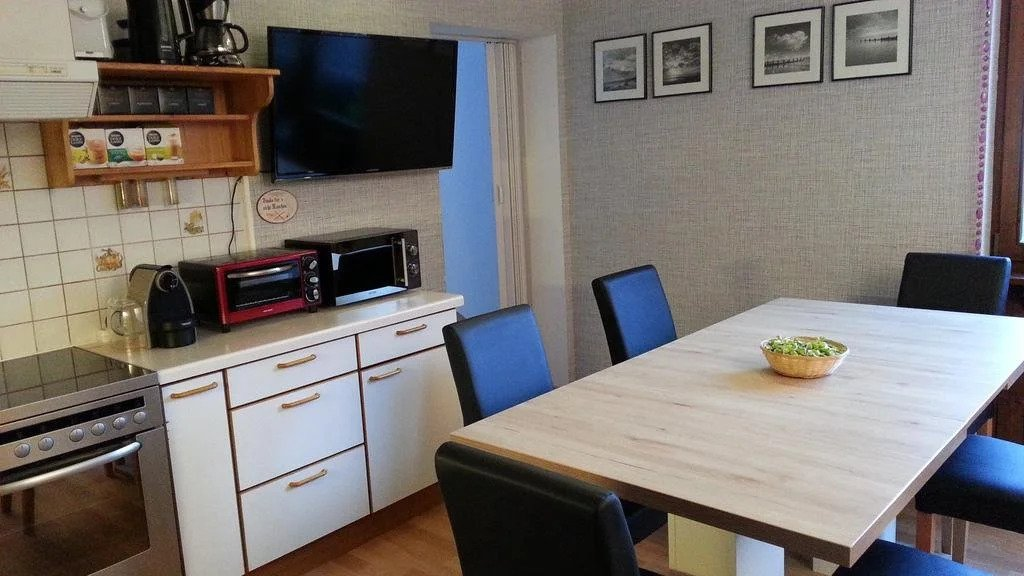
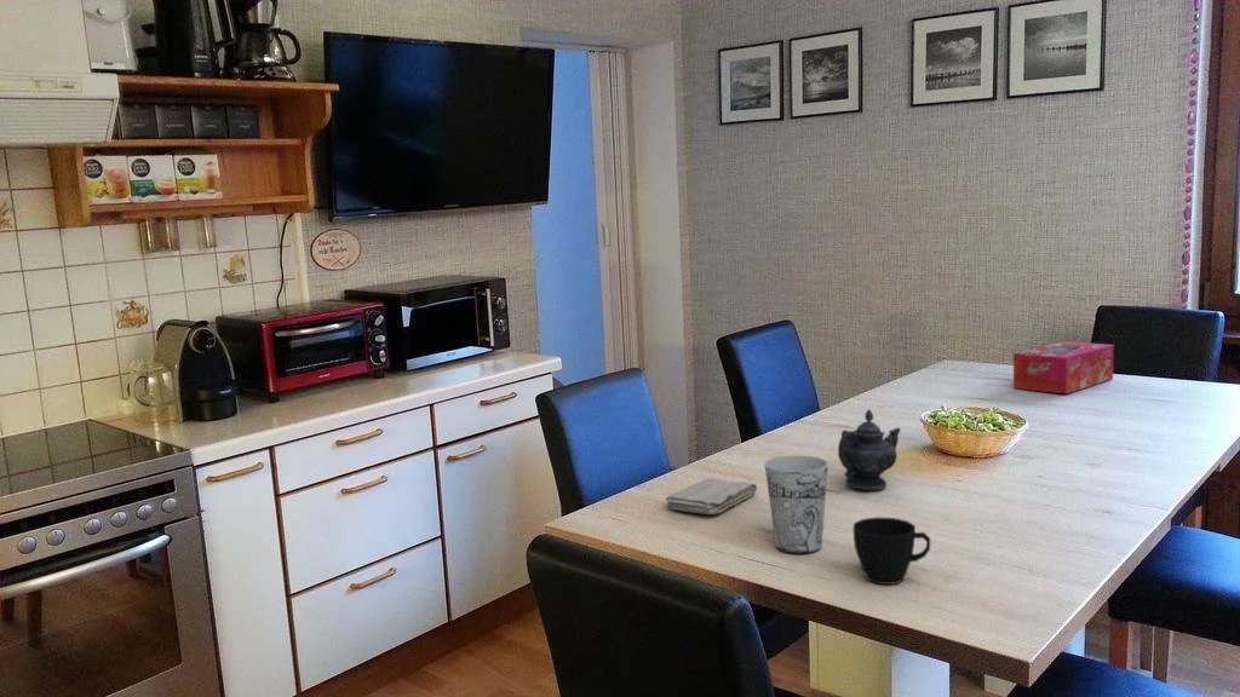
+ teapot [837,408,902,491]
+ washcloth [665,477,758,515]
+ cup [763,454,829,554]
+ cup [851,515,931,586]
+ tissue box [1012,340,1115,394]
